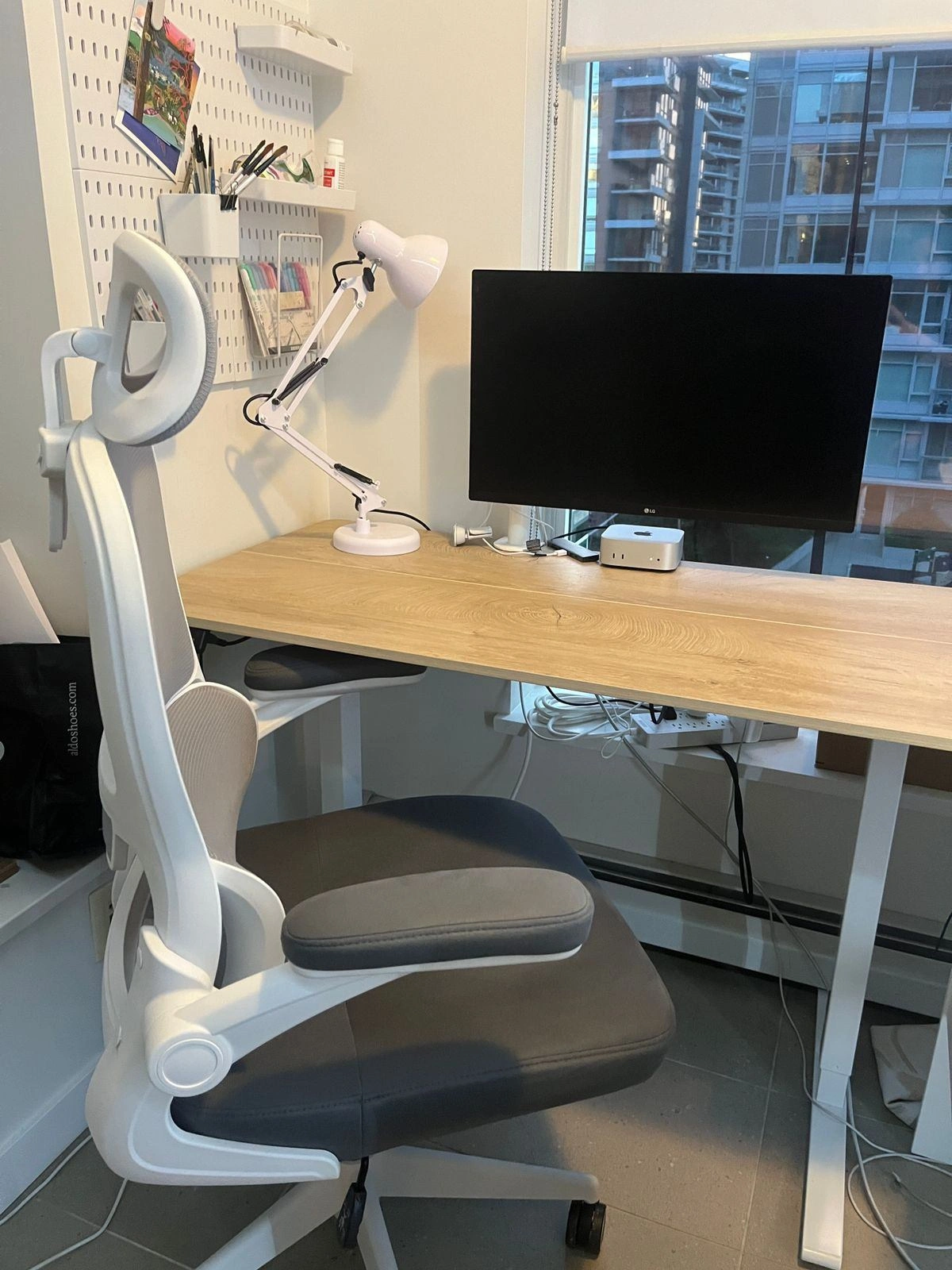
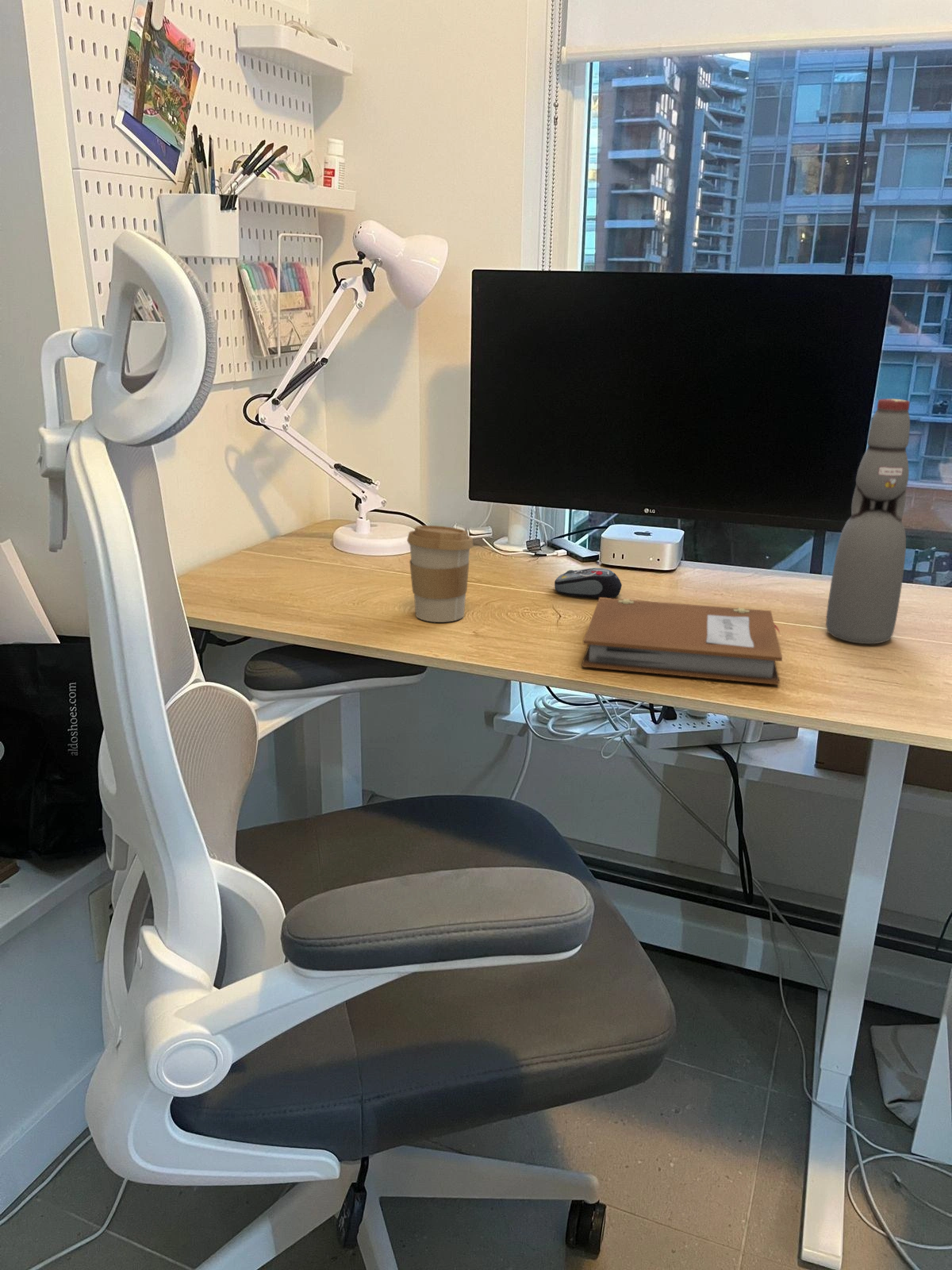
+ computer mouse [554,568,623,599]
+ coffee cup [406,525,474,623]
+ bottle [825,398,911,645]
+ notebook [581,598,783,686]
